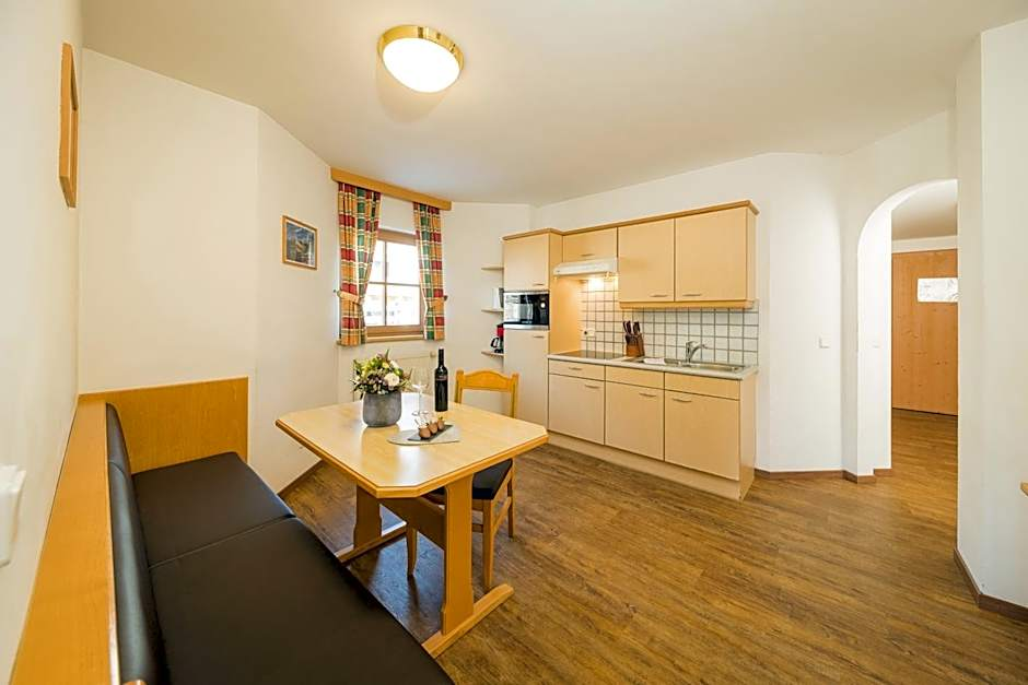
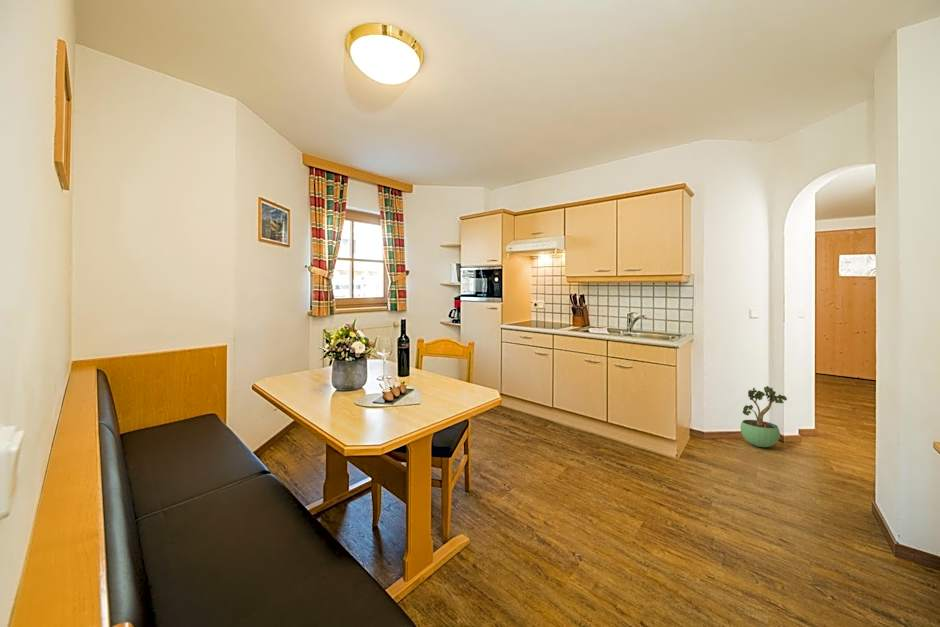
+ potted plant [740,385,788,448]
